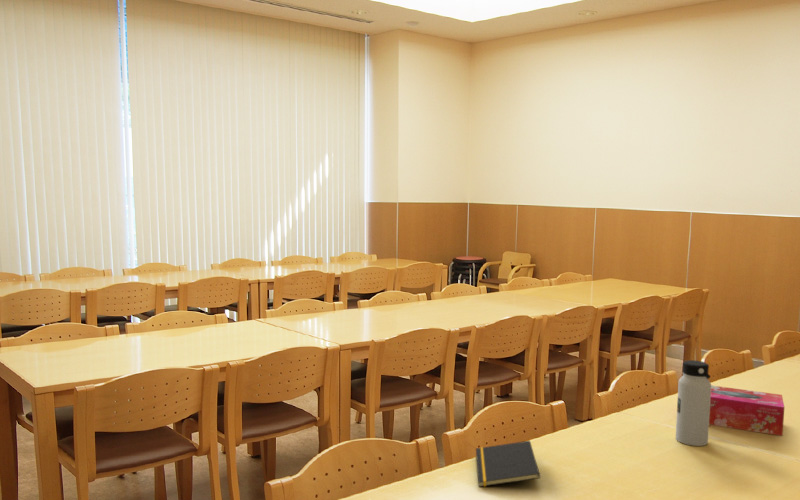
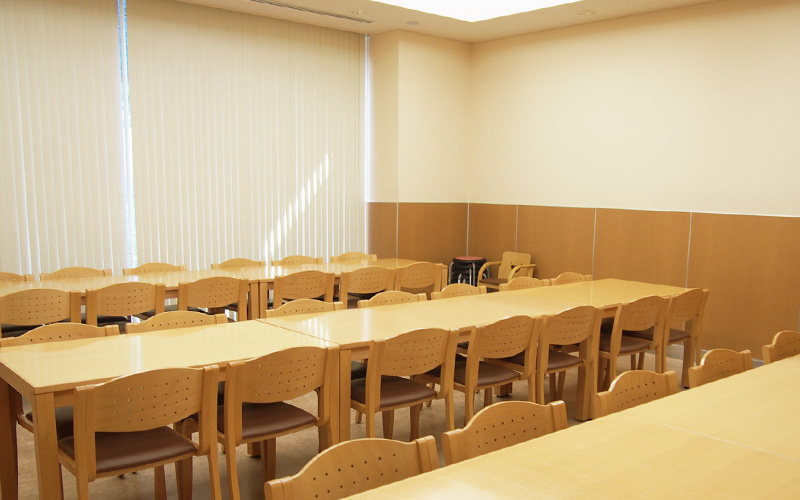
- tissue box [709,384,785,437]
- notepad [475,440,541,488]
- water bottle [675,359,712,447]
